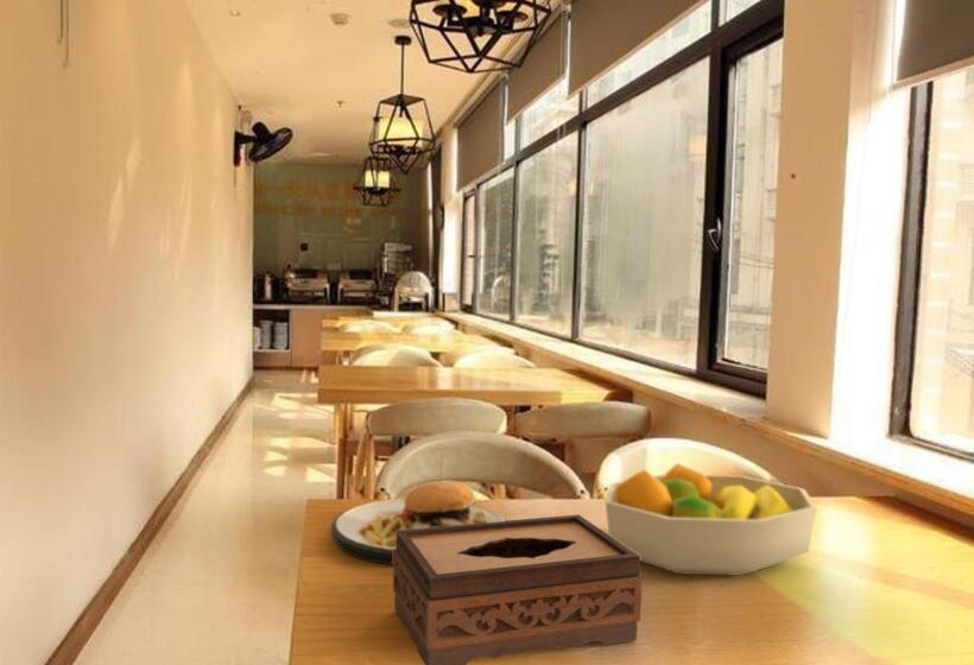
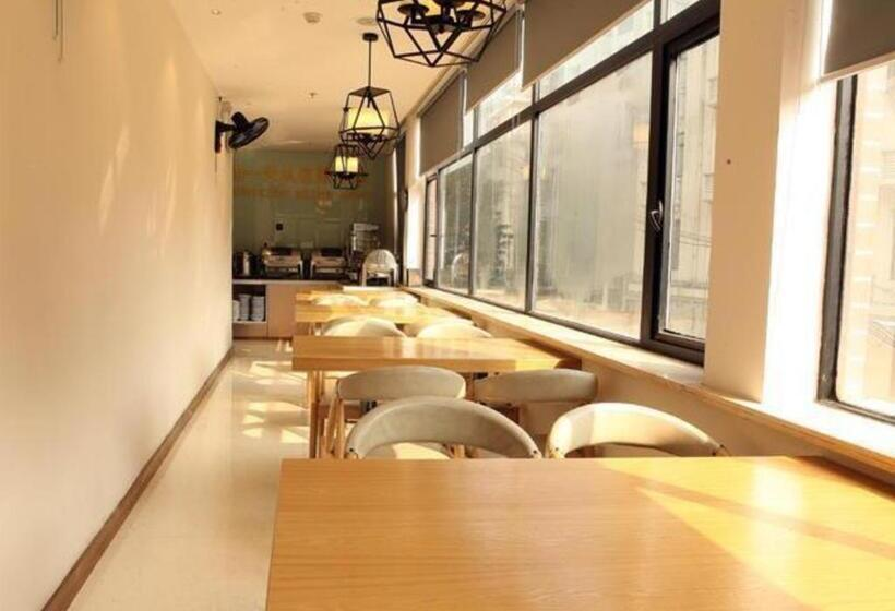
- fruit bowl [605,462,818,577]
- plate [330,454,506,566]
- tissue box [392,513,644,665]
